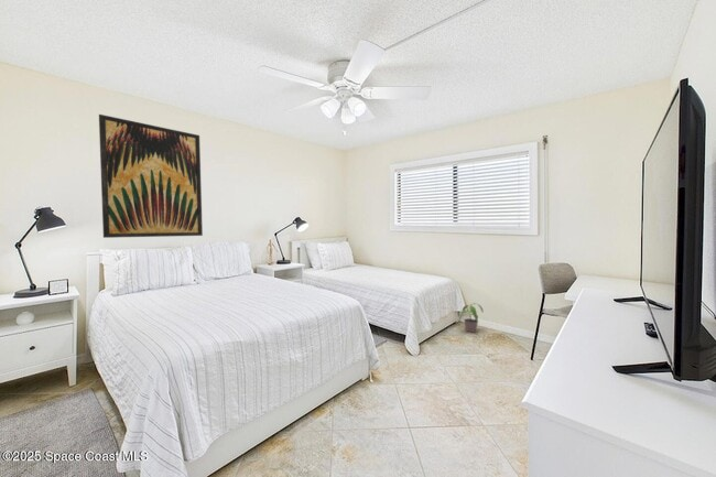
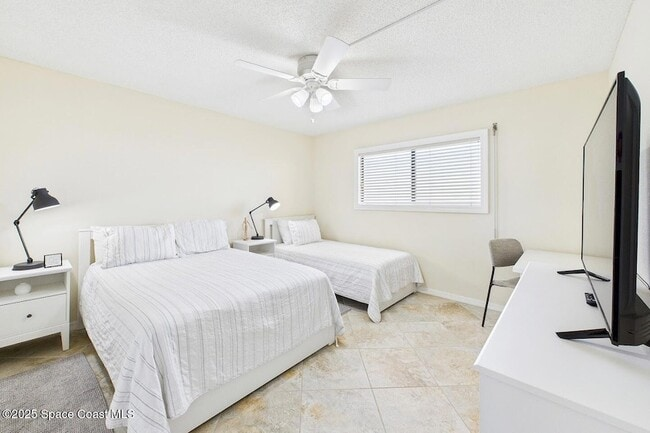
- potted plant [458,302,485,333]
- wall art [98,113,204,239]
